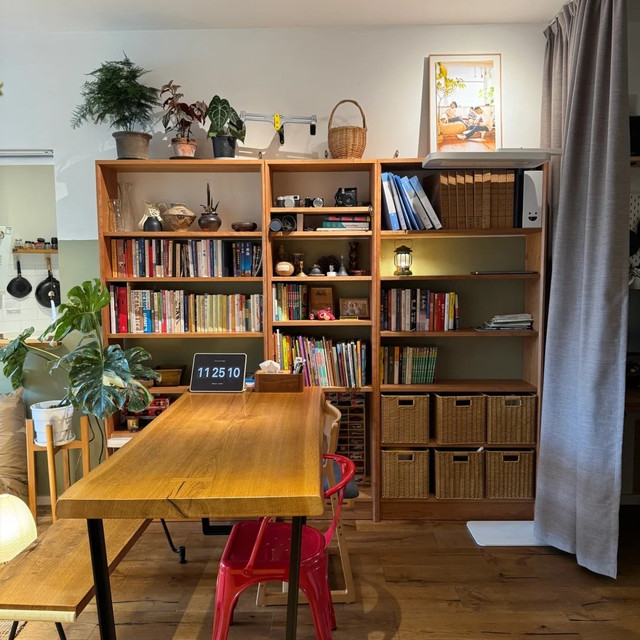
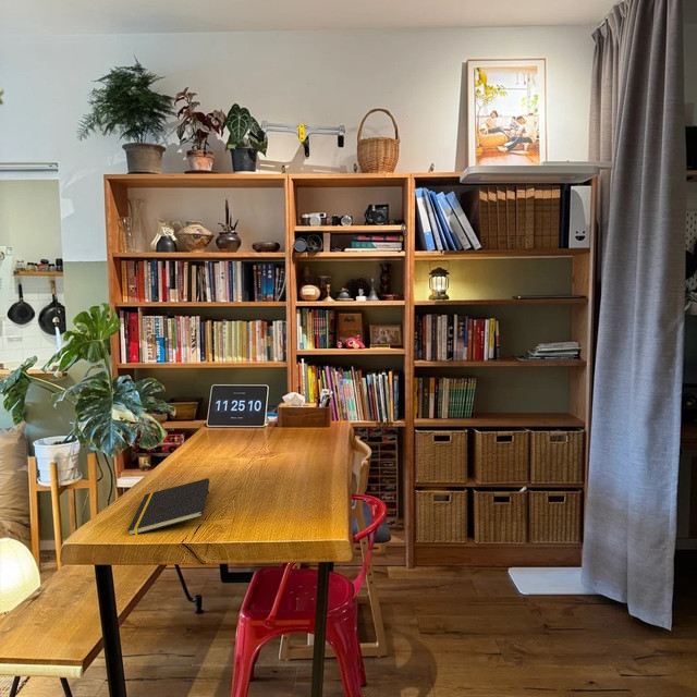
+ notepad [126,477,210,536]
